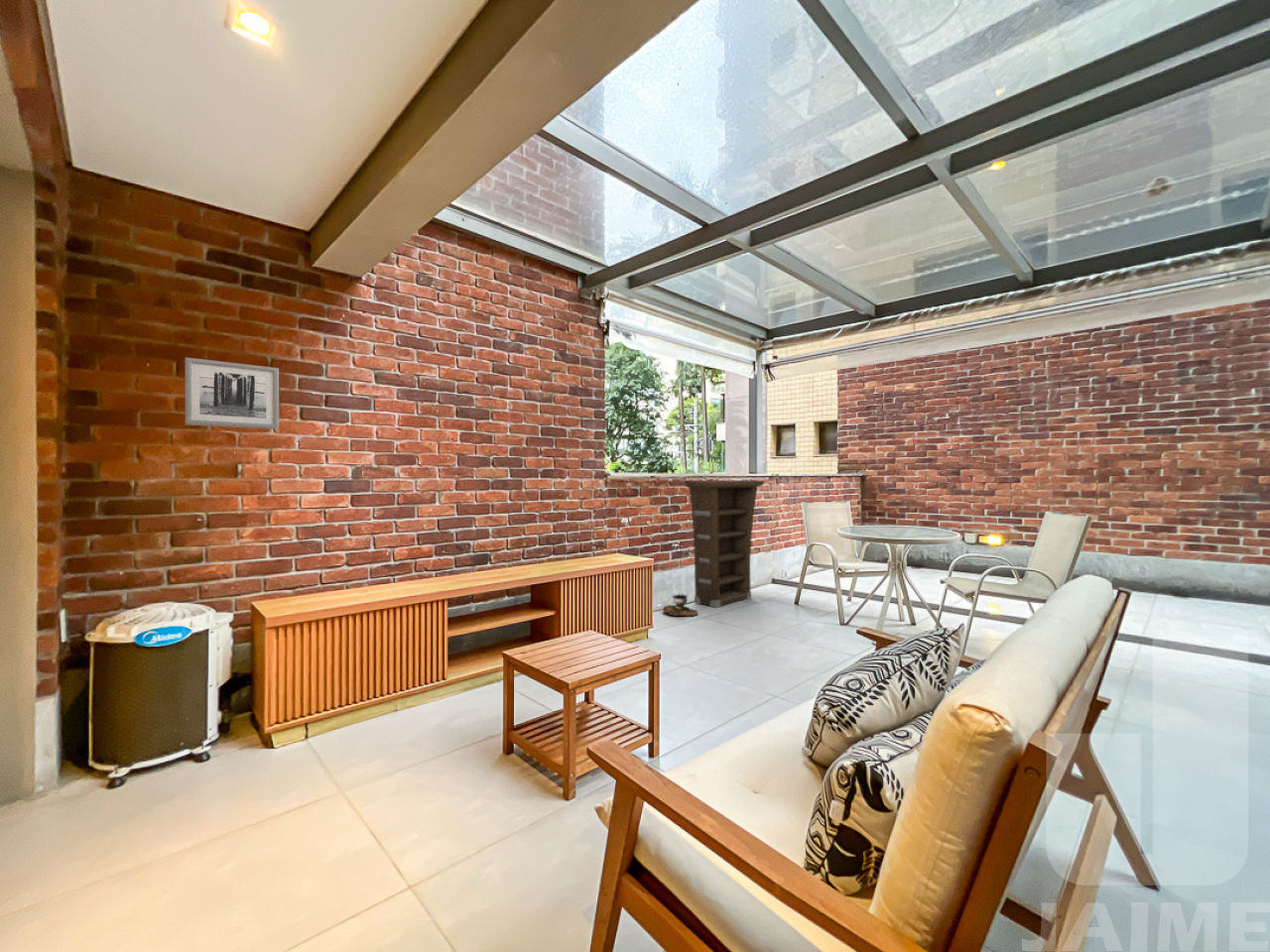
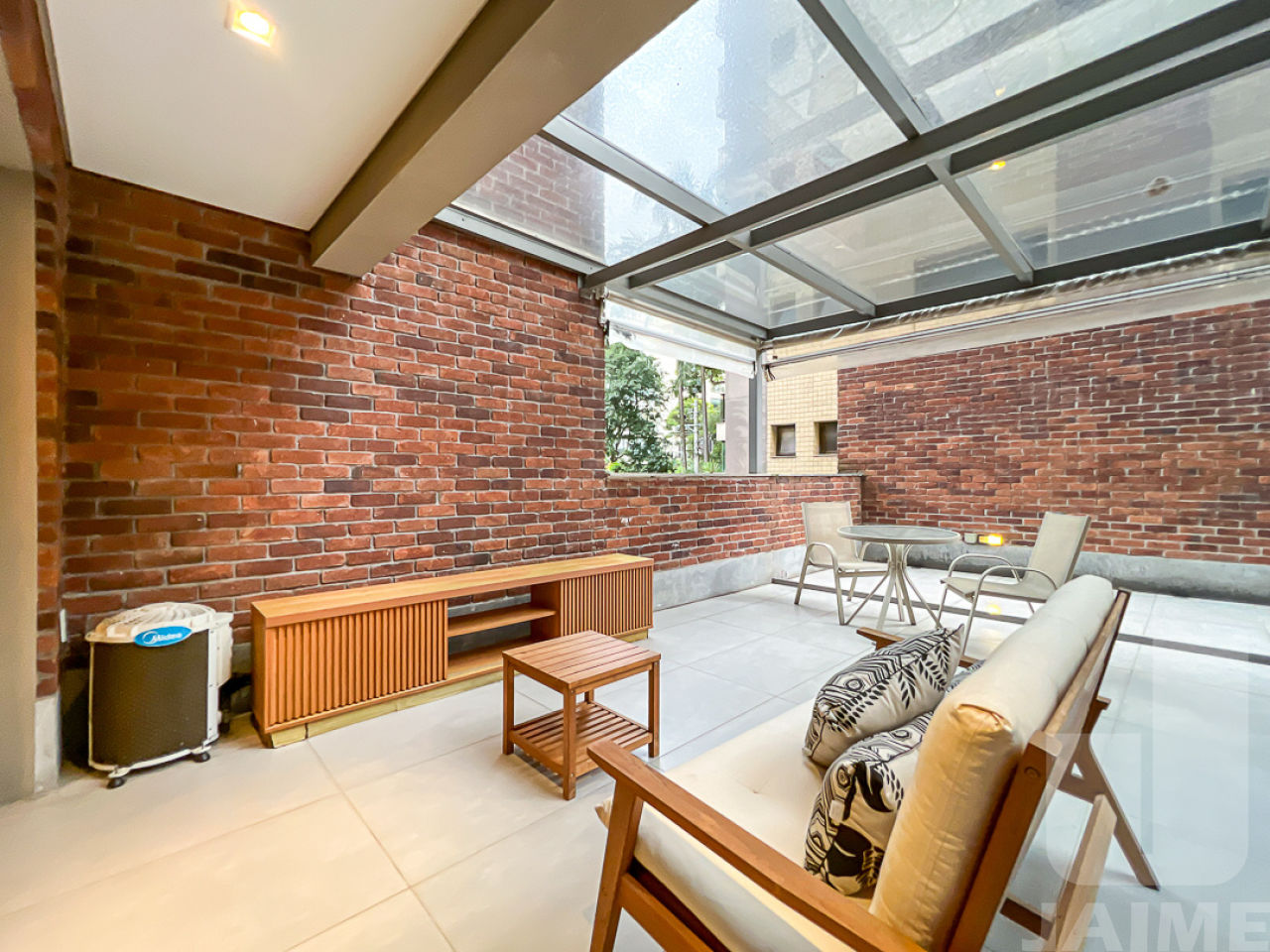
- cabinet [685,480,765,609]
- brazier [662,593,699,617]
- wall art [185,357,280,430]
